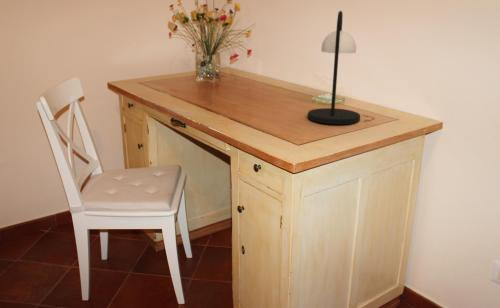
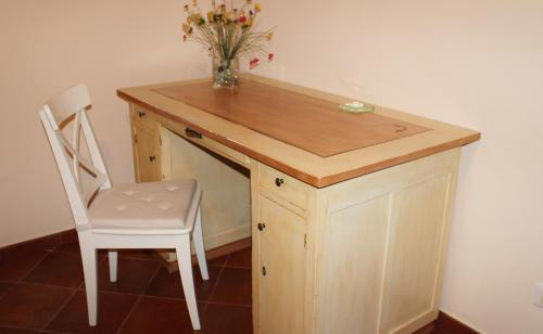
- table lamp [307,10,361,125]
